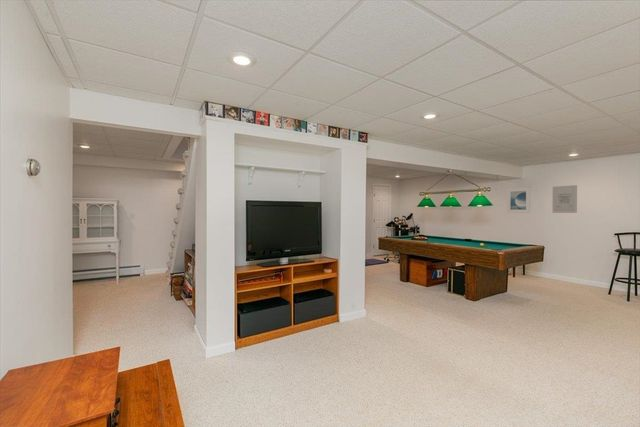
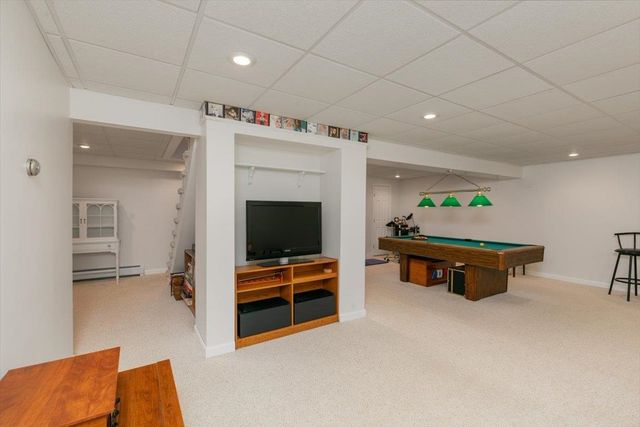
- wall art [551,184,578,214]
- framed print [506,186,531,214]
